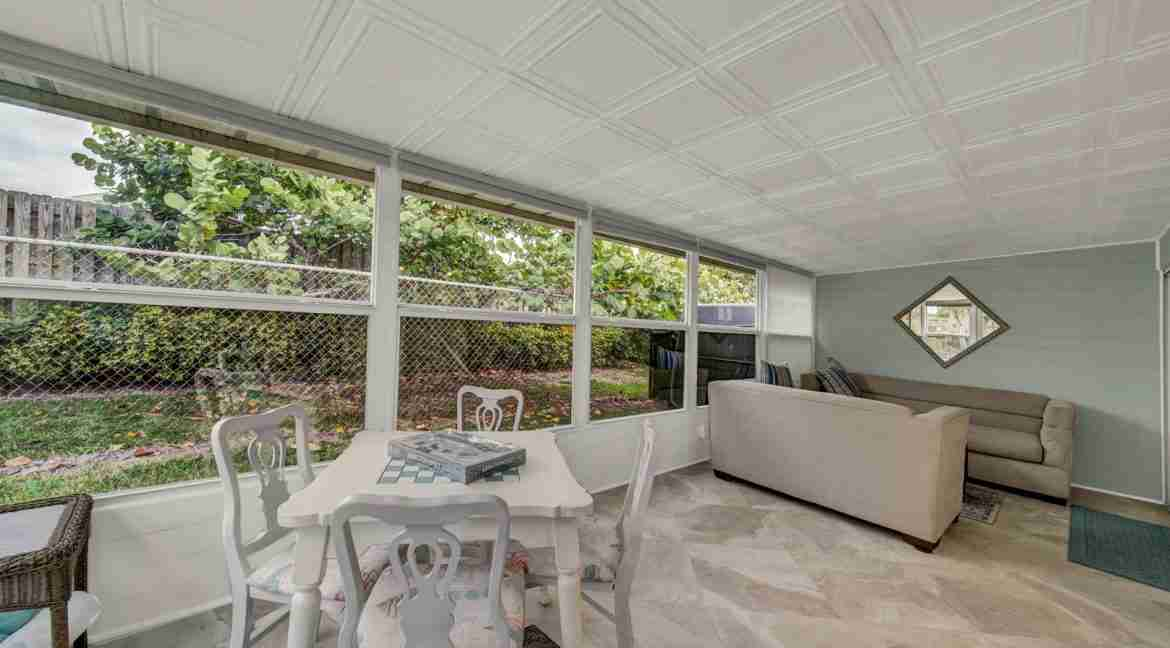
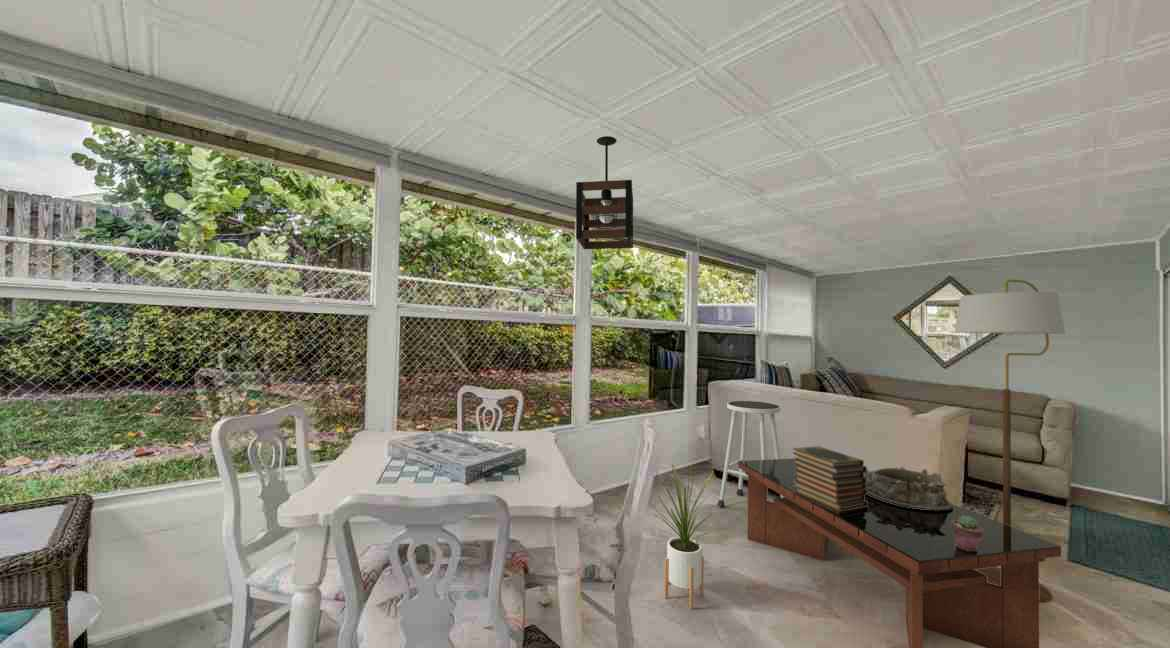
+ stool [716,400,785,508]
+ potted succulent [952,516,984,551]
+ house plant [651,462,724,610]
+ floor lamp [954,279,1066,603]
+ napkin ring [864,466,953,511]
+ pendant light [575,135,634,250]
+ coffee table [737,458,1062,648]
+ book stack [792,445,868,511]
